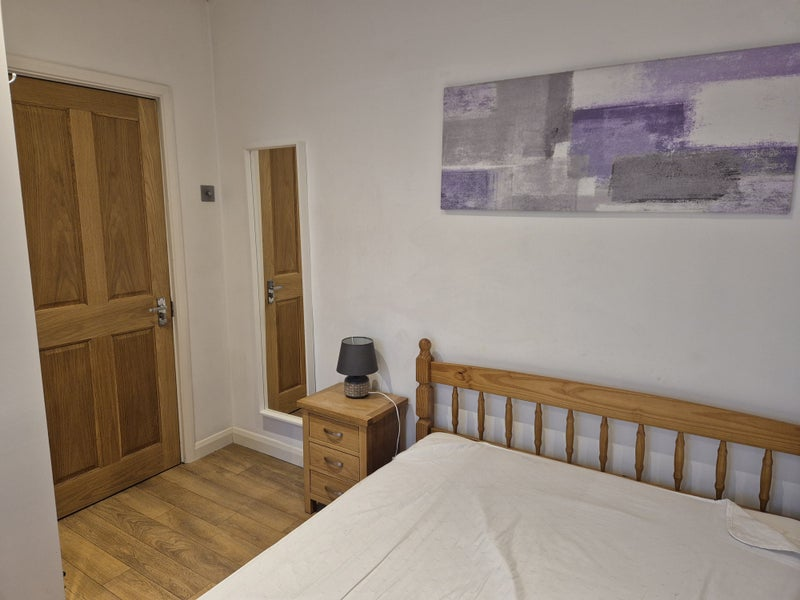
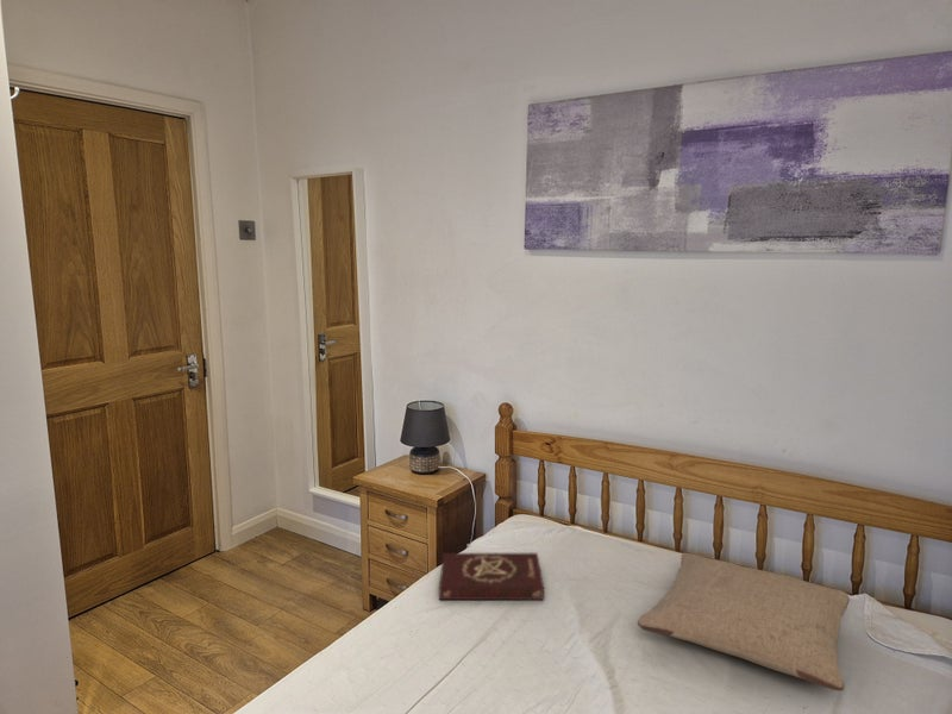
+ book [438,552,545,601]
+ pillow [637,552,851,693]
